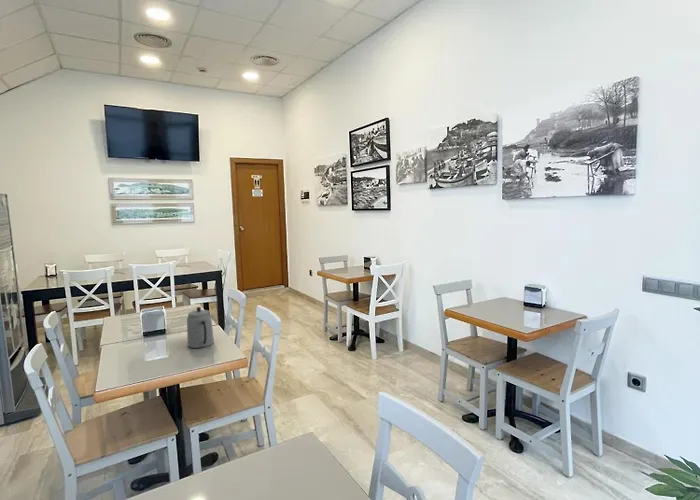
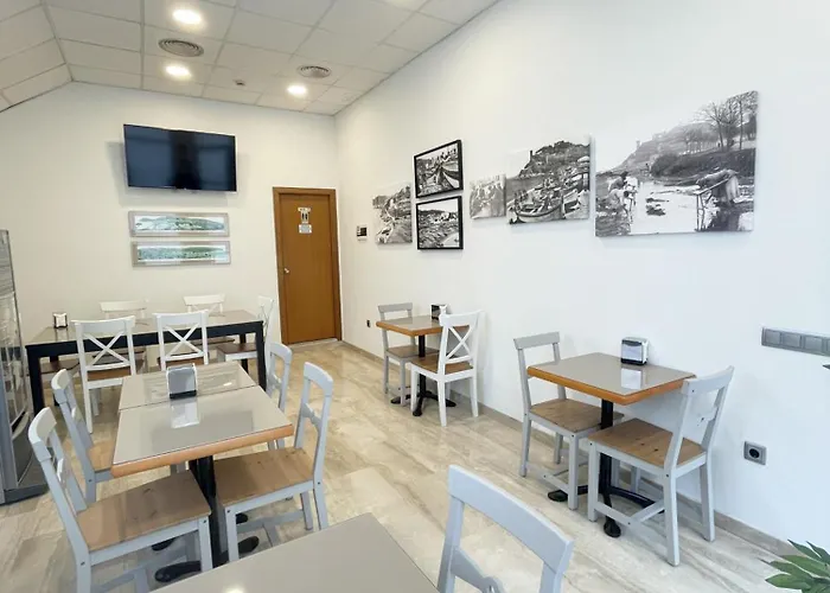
- teapot [186,306,215,349]
